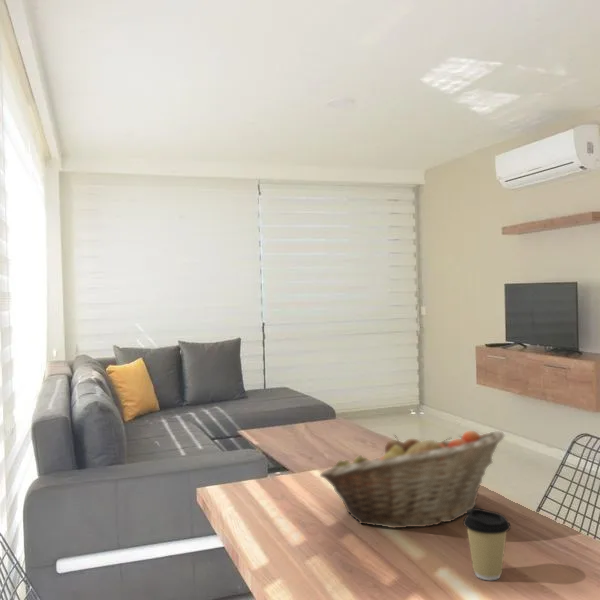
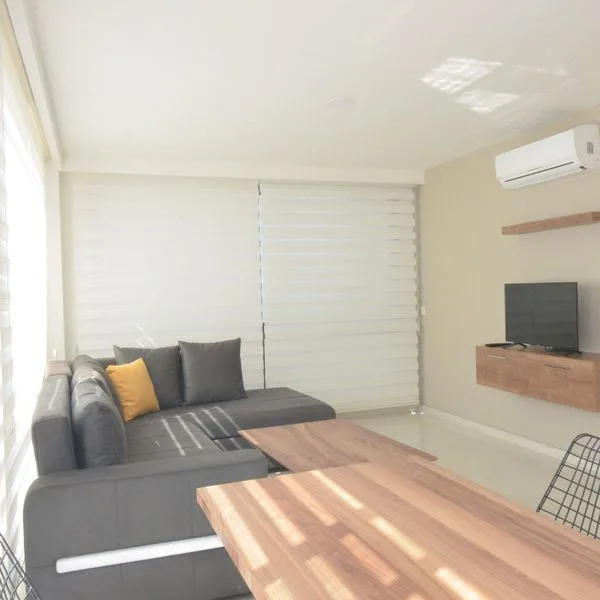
- coffee cup [462,507,512,581]
- fruit basket [319,430,506,529]
